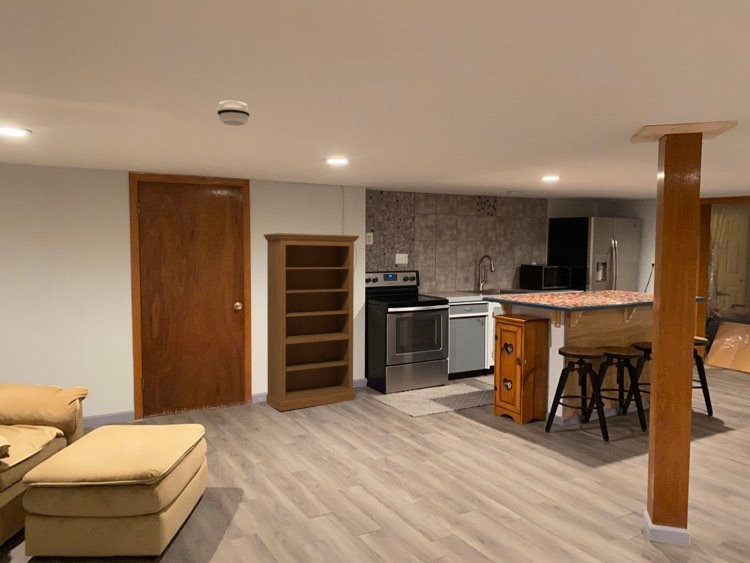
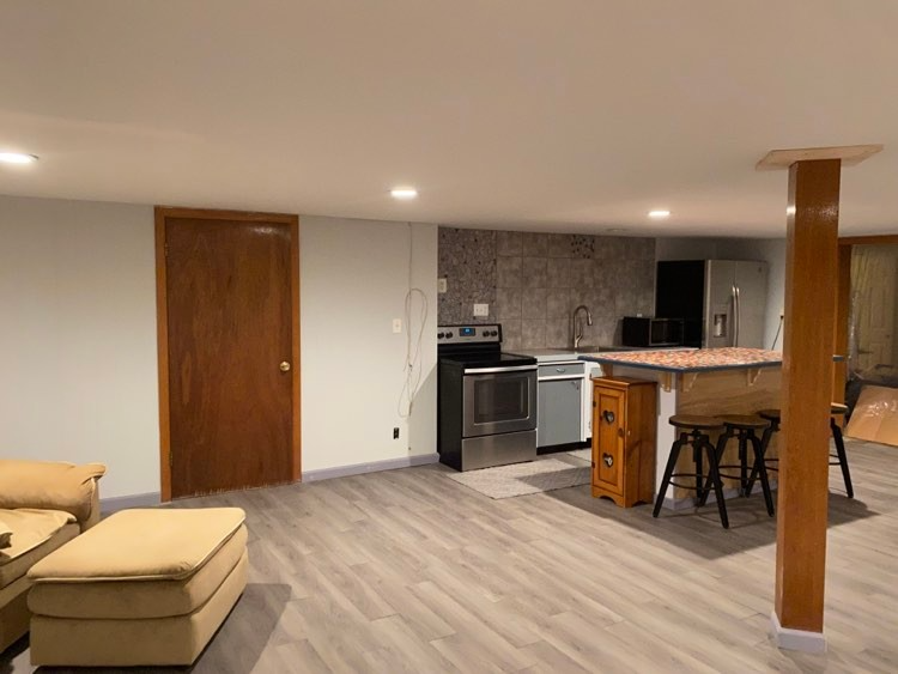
- bookshelf [263,232,360,412]
- smoke detector [216,100,251,127]
